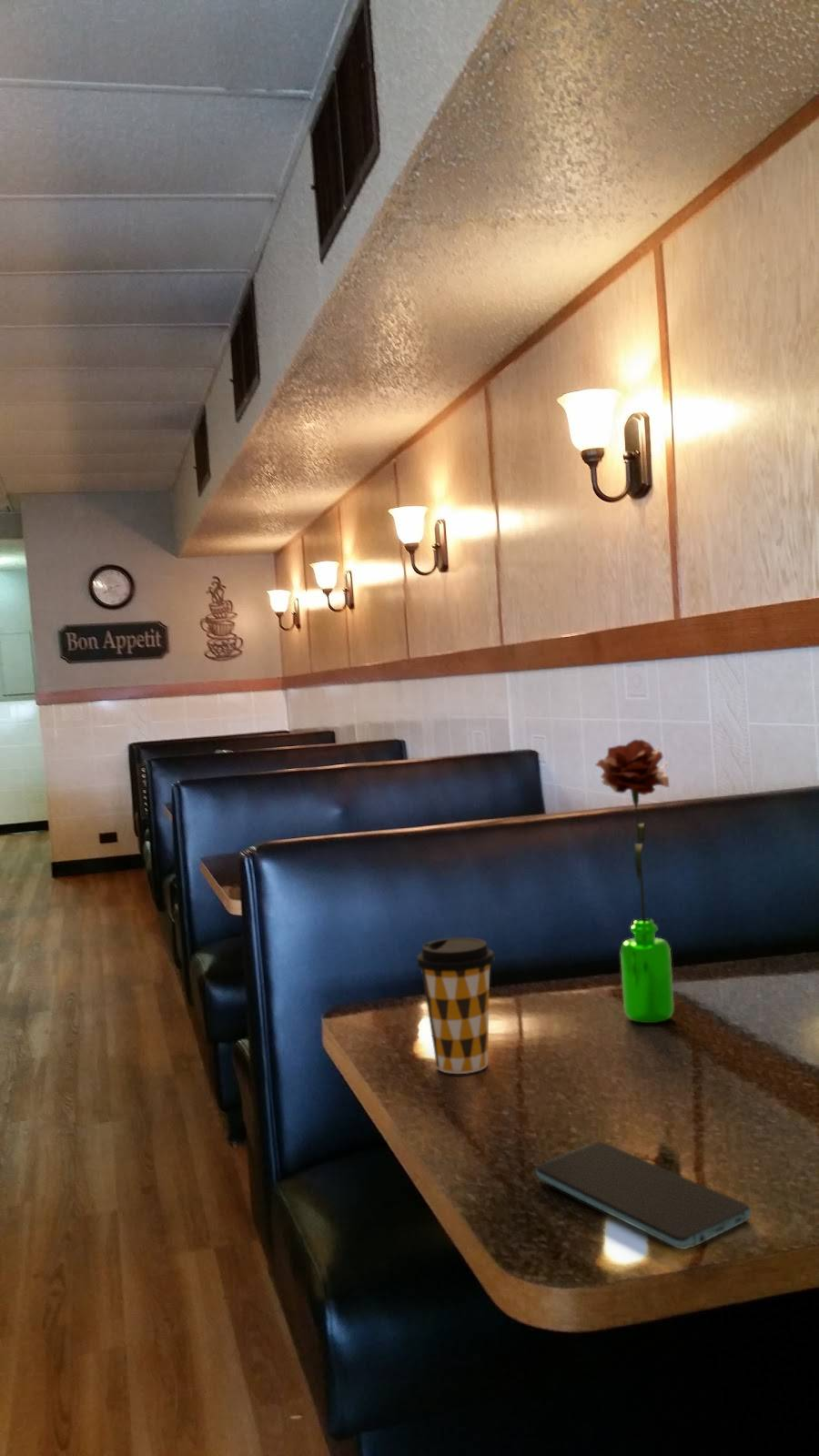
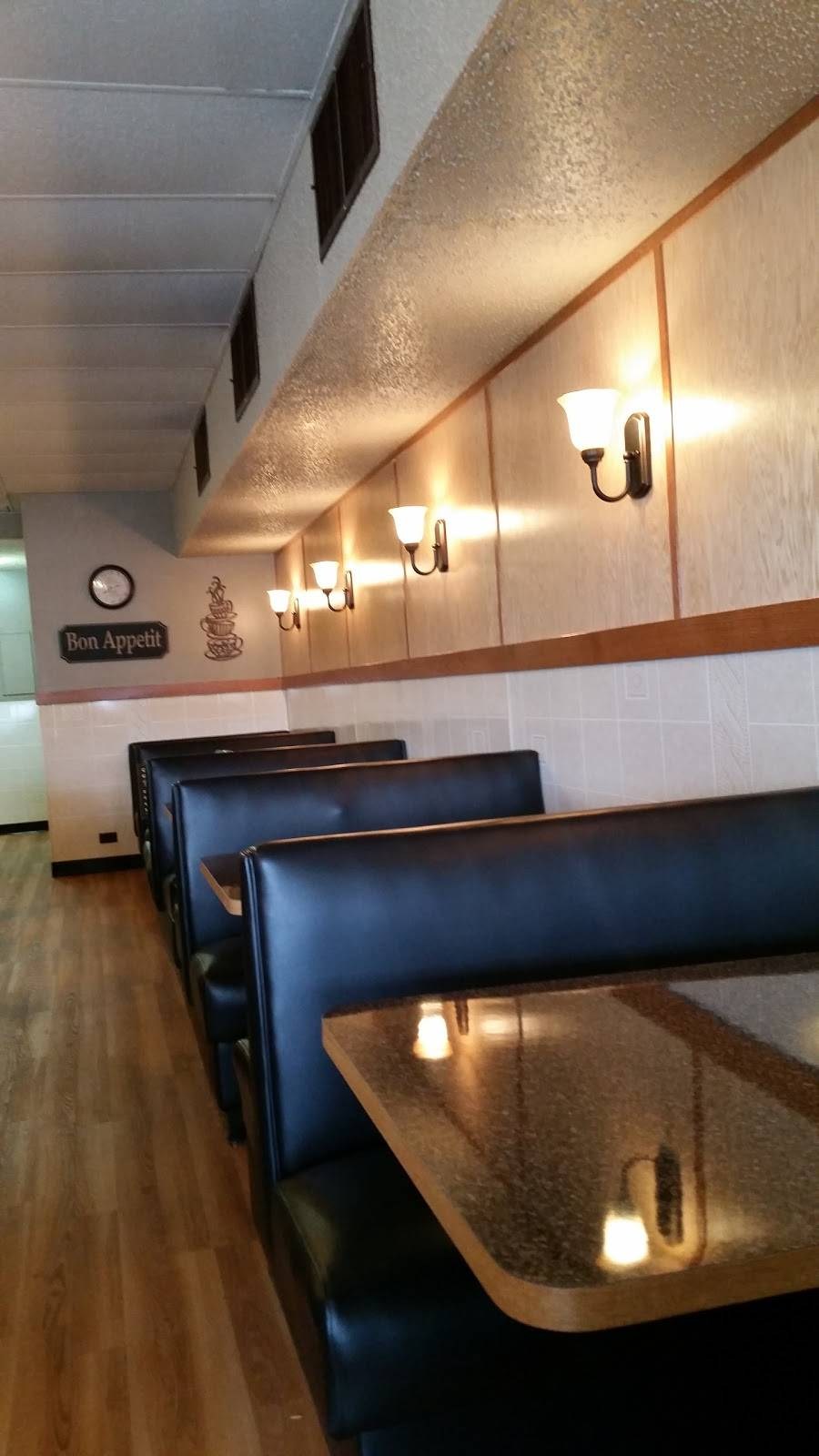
- coffee cup [416,936,496,1075]
- smartphone [535,1141,752,1250]
- flower [594,738,675,1024]
